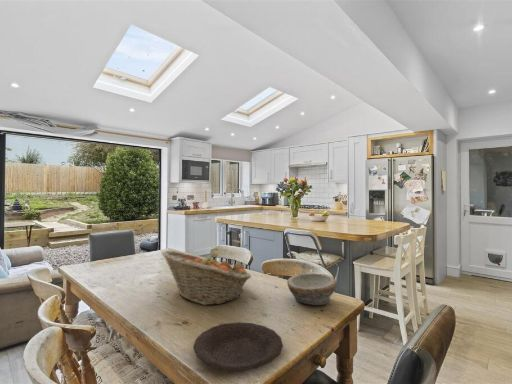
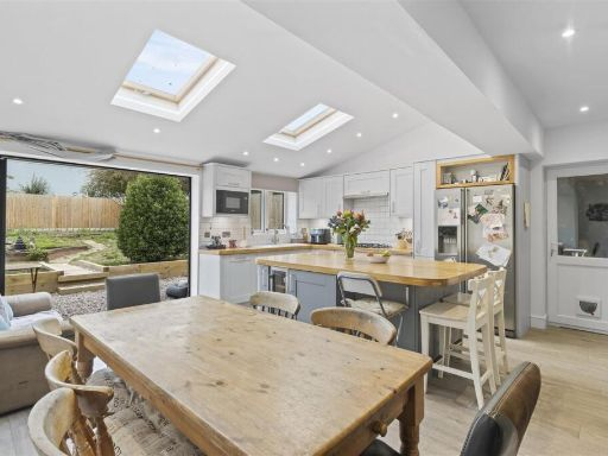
- bowl [286,272,337,306]
- plate [192,321,284,371]
- fruit basket [161,250,252,306]
